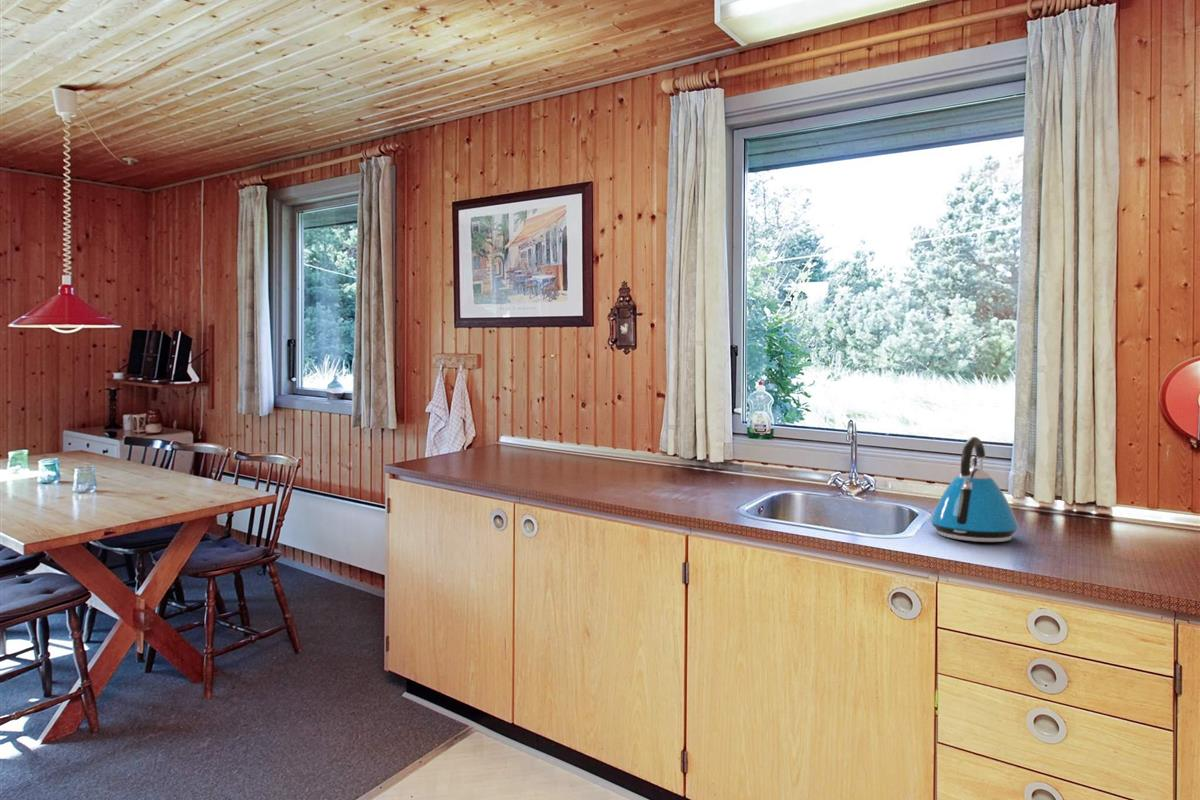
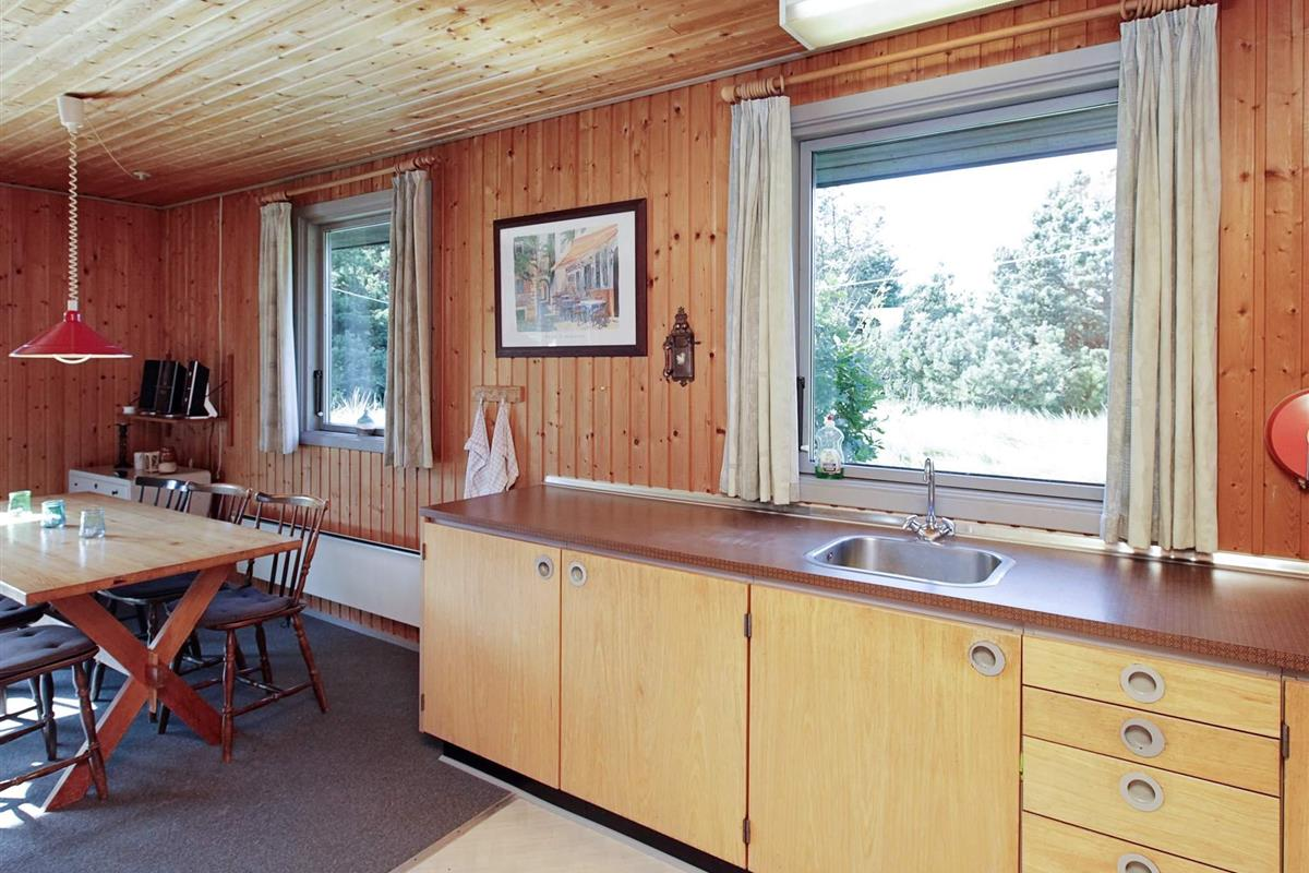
- kettle [930,436,1020,543]
